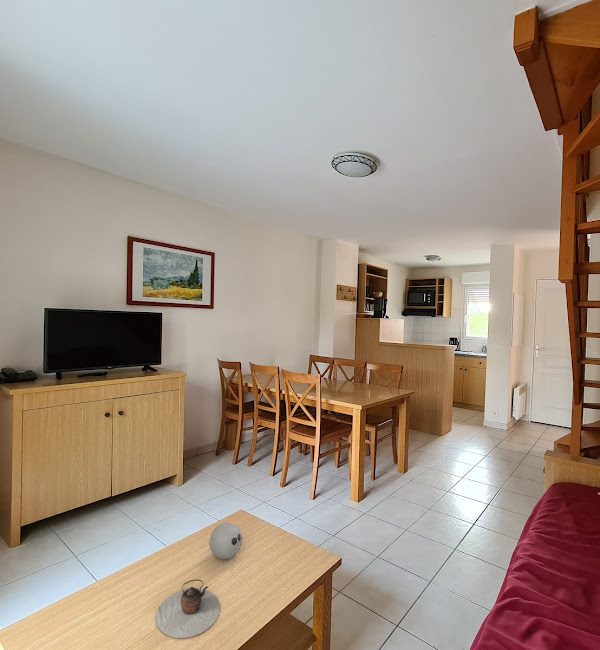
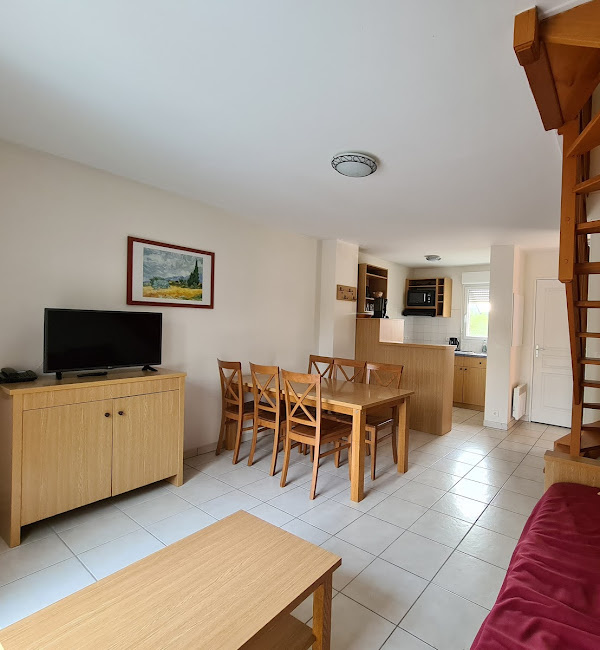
- decorative ball [209,522,244,560]
- teapot [155,578,221,639]
